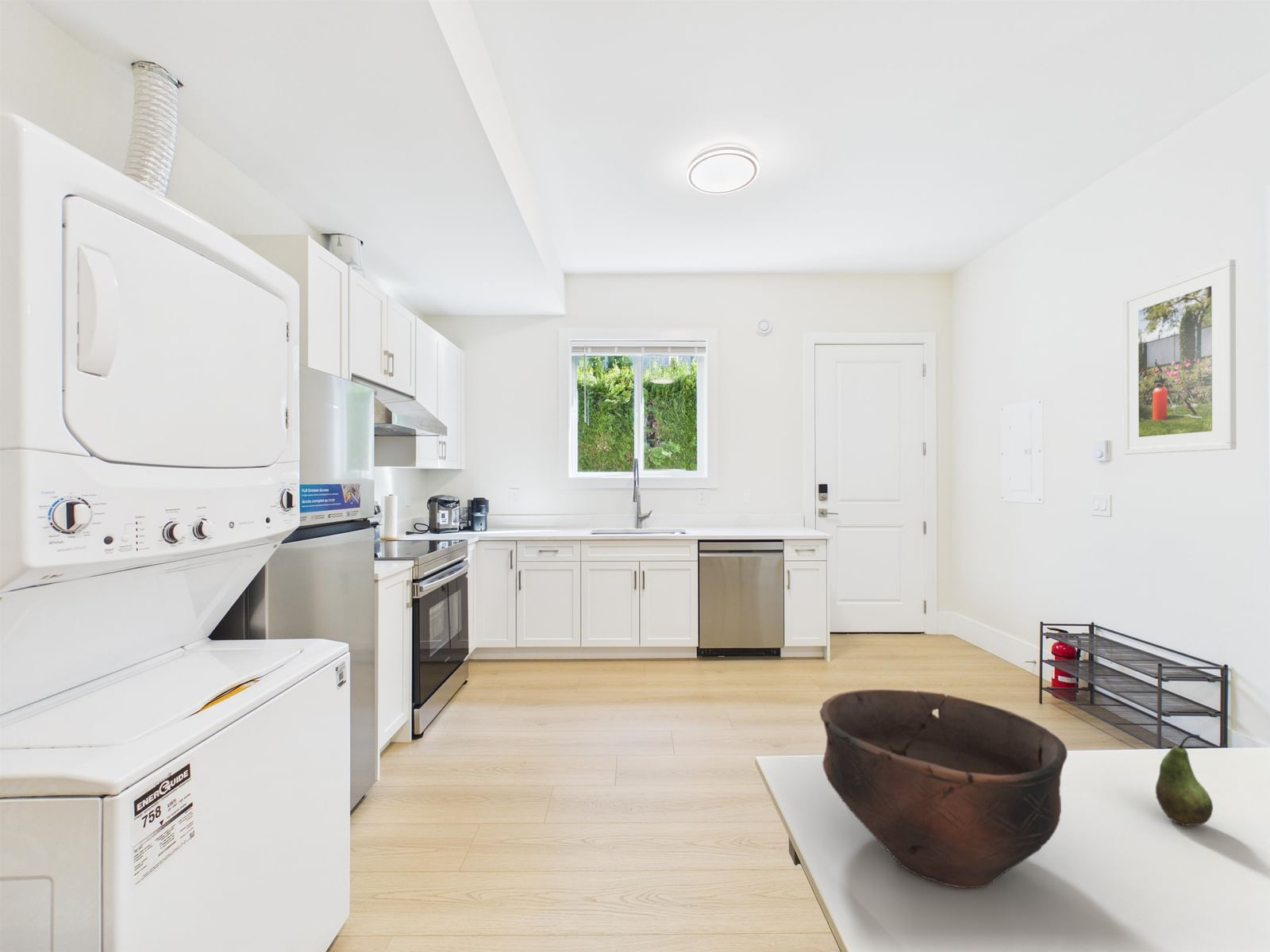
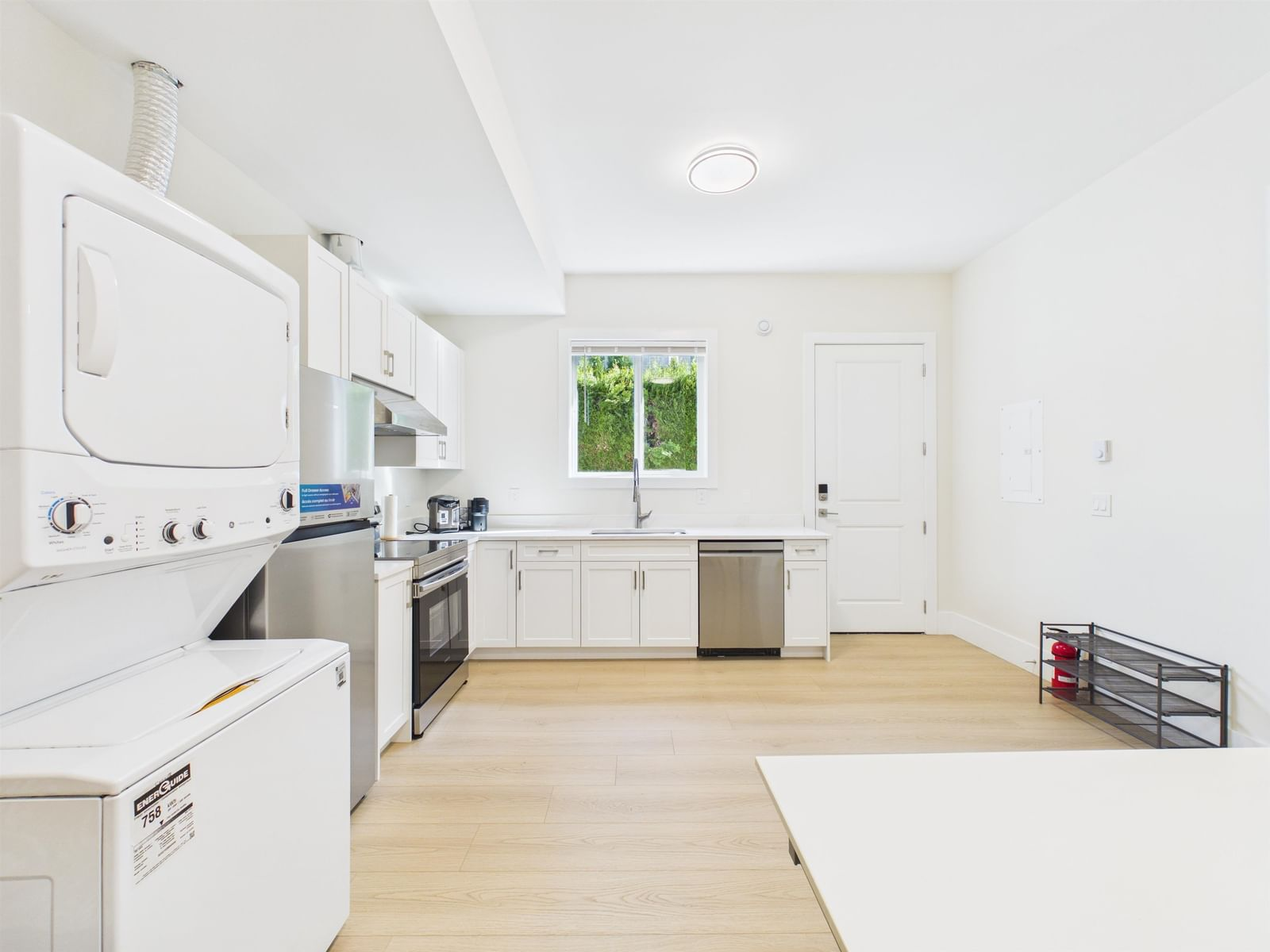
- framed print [1122,259,1237,455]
- bowl [818,689,1068,889]
- fruit [1155,734,1214,827]
